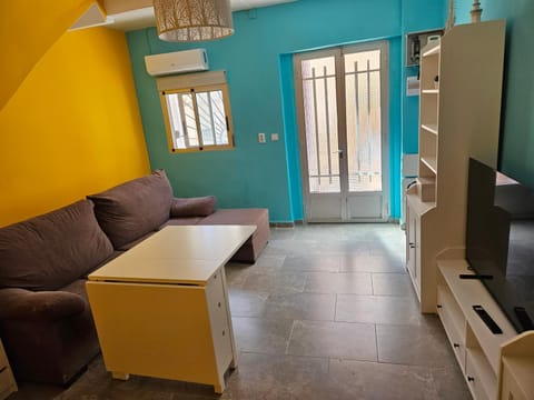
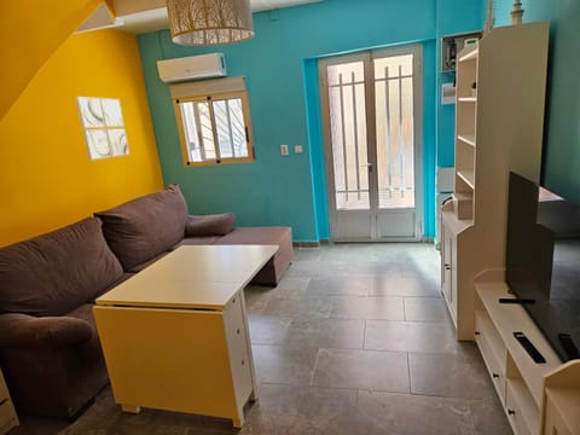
+ wall art [75,95,130,162]
